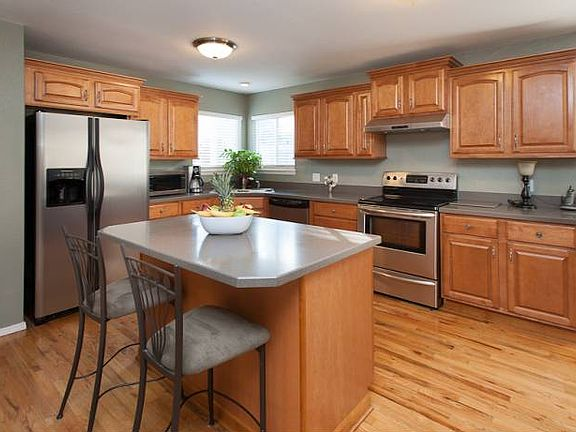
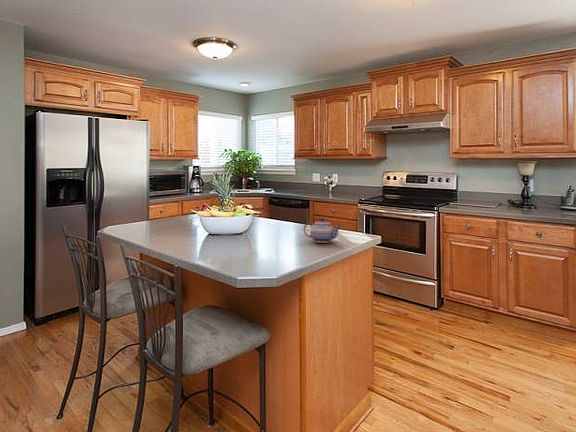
+ teapot [303,217,342,244]
